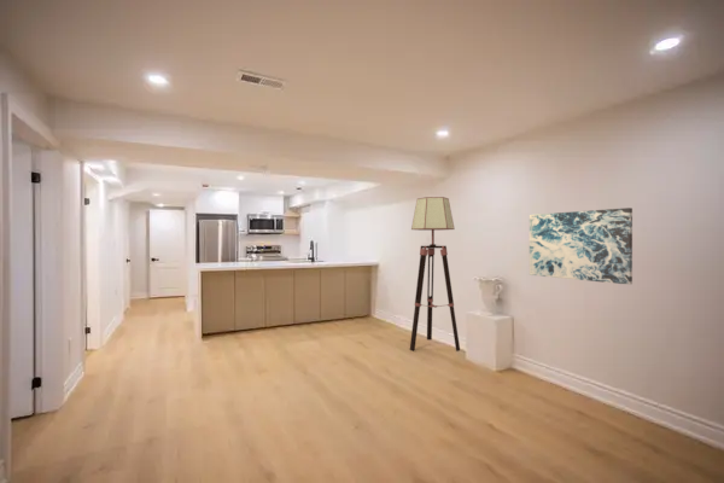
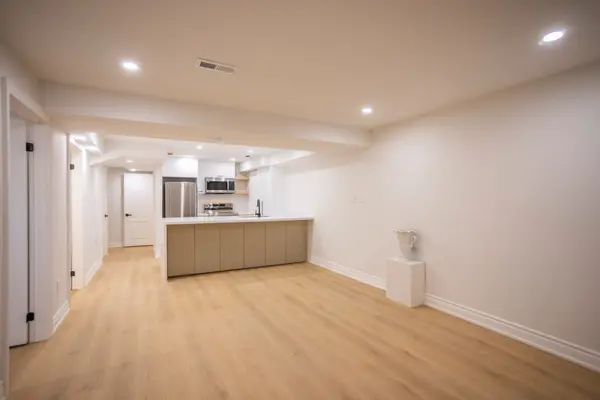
- floor lamp [409,196,461,353]
- wall art [529,206,634,286]
